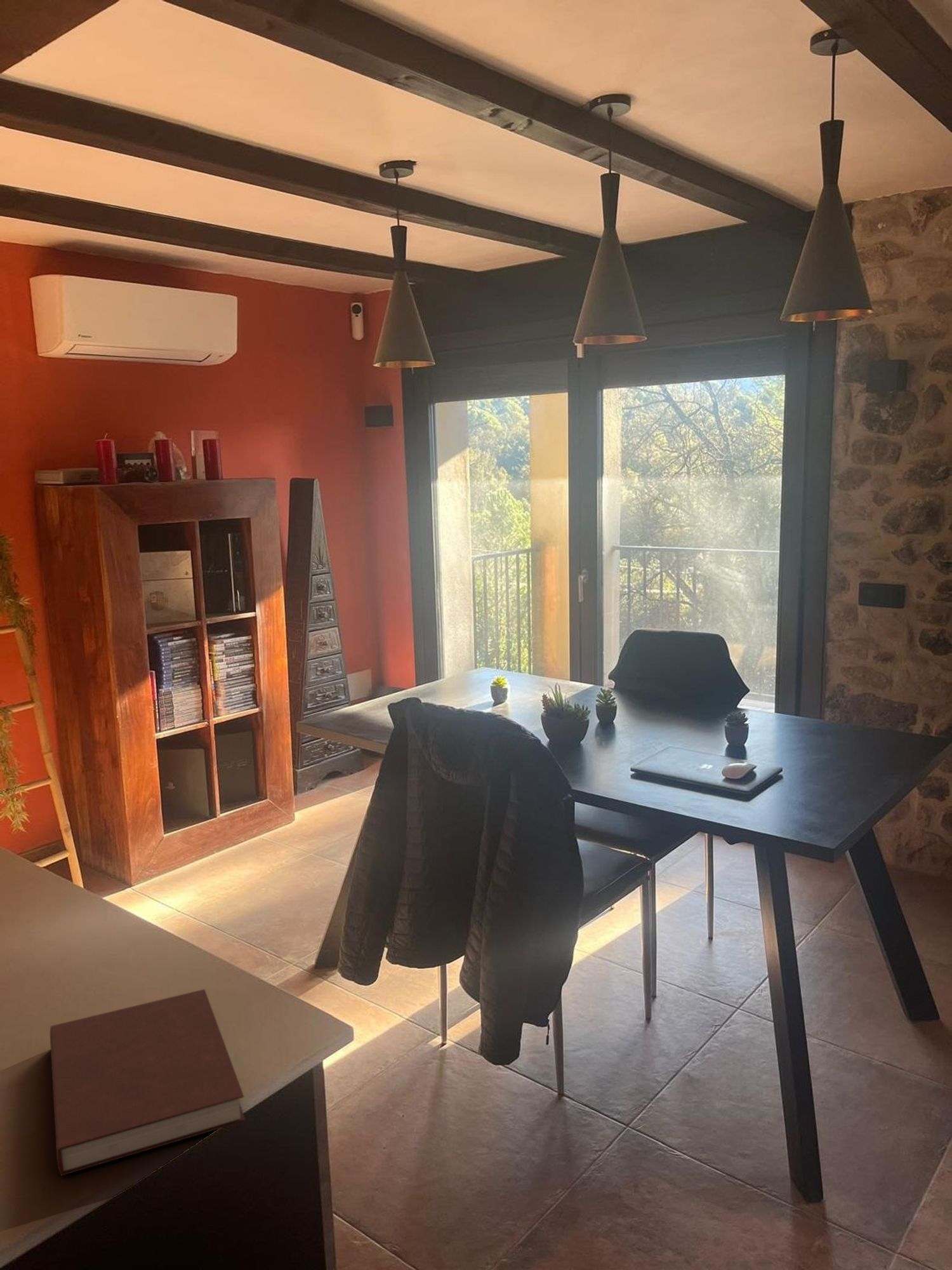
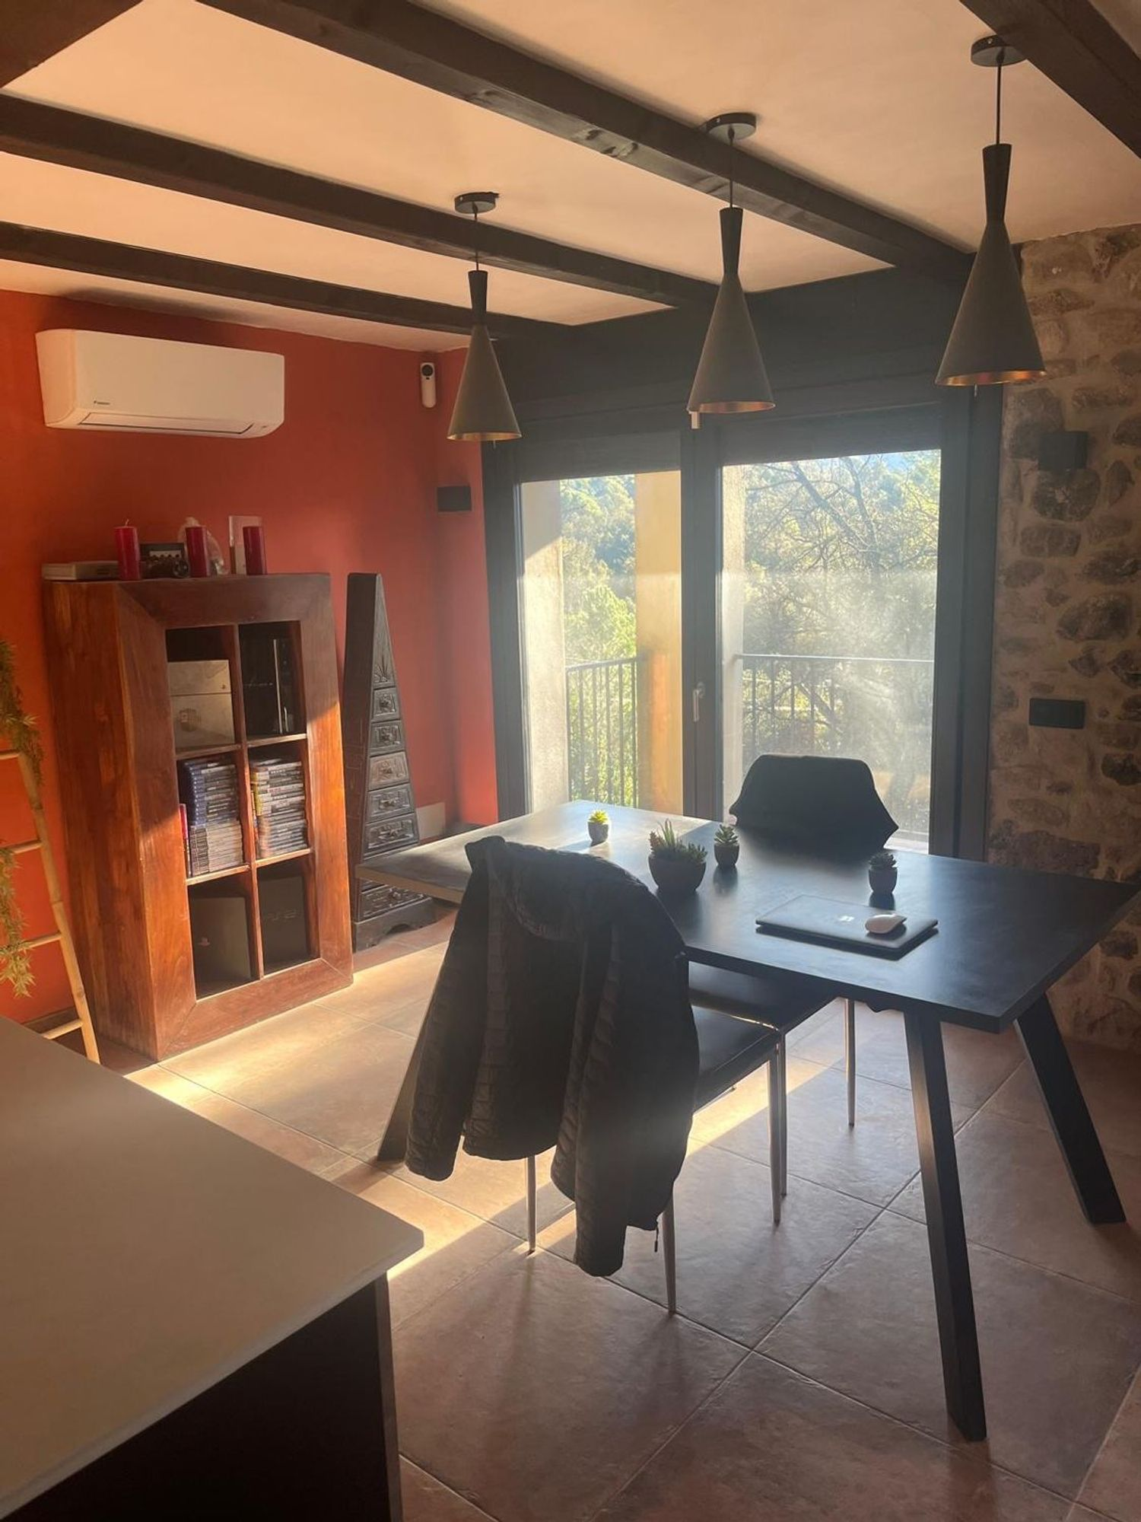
- notebook [50,989,246,1177]
